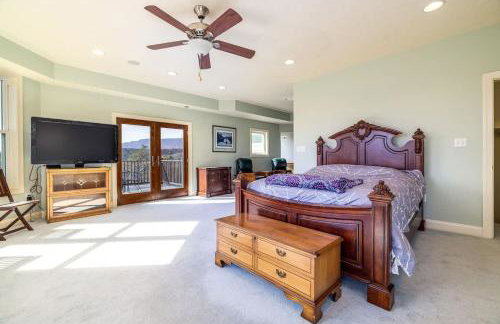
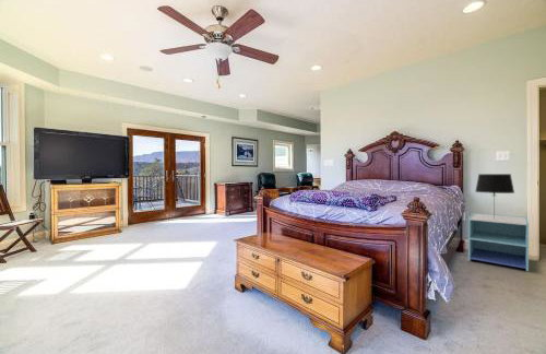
+ nightstand [467,212,530,272]
+ table lamp [475,173,515,219]
